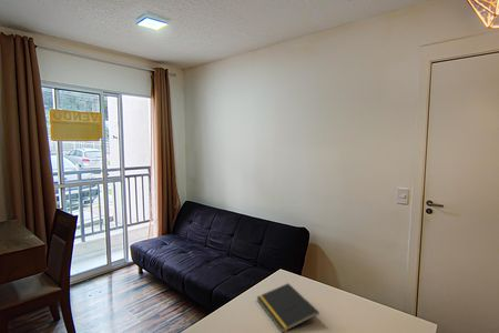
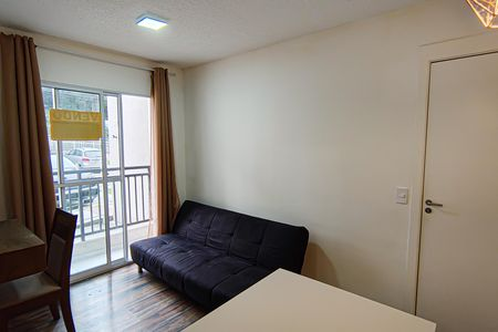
- notepad [255,282,320,333]
